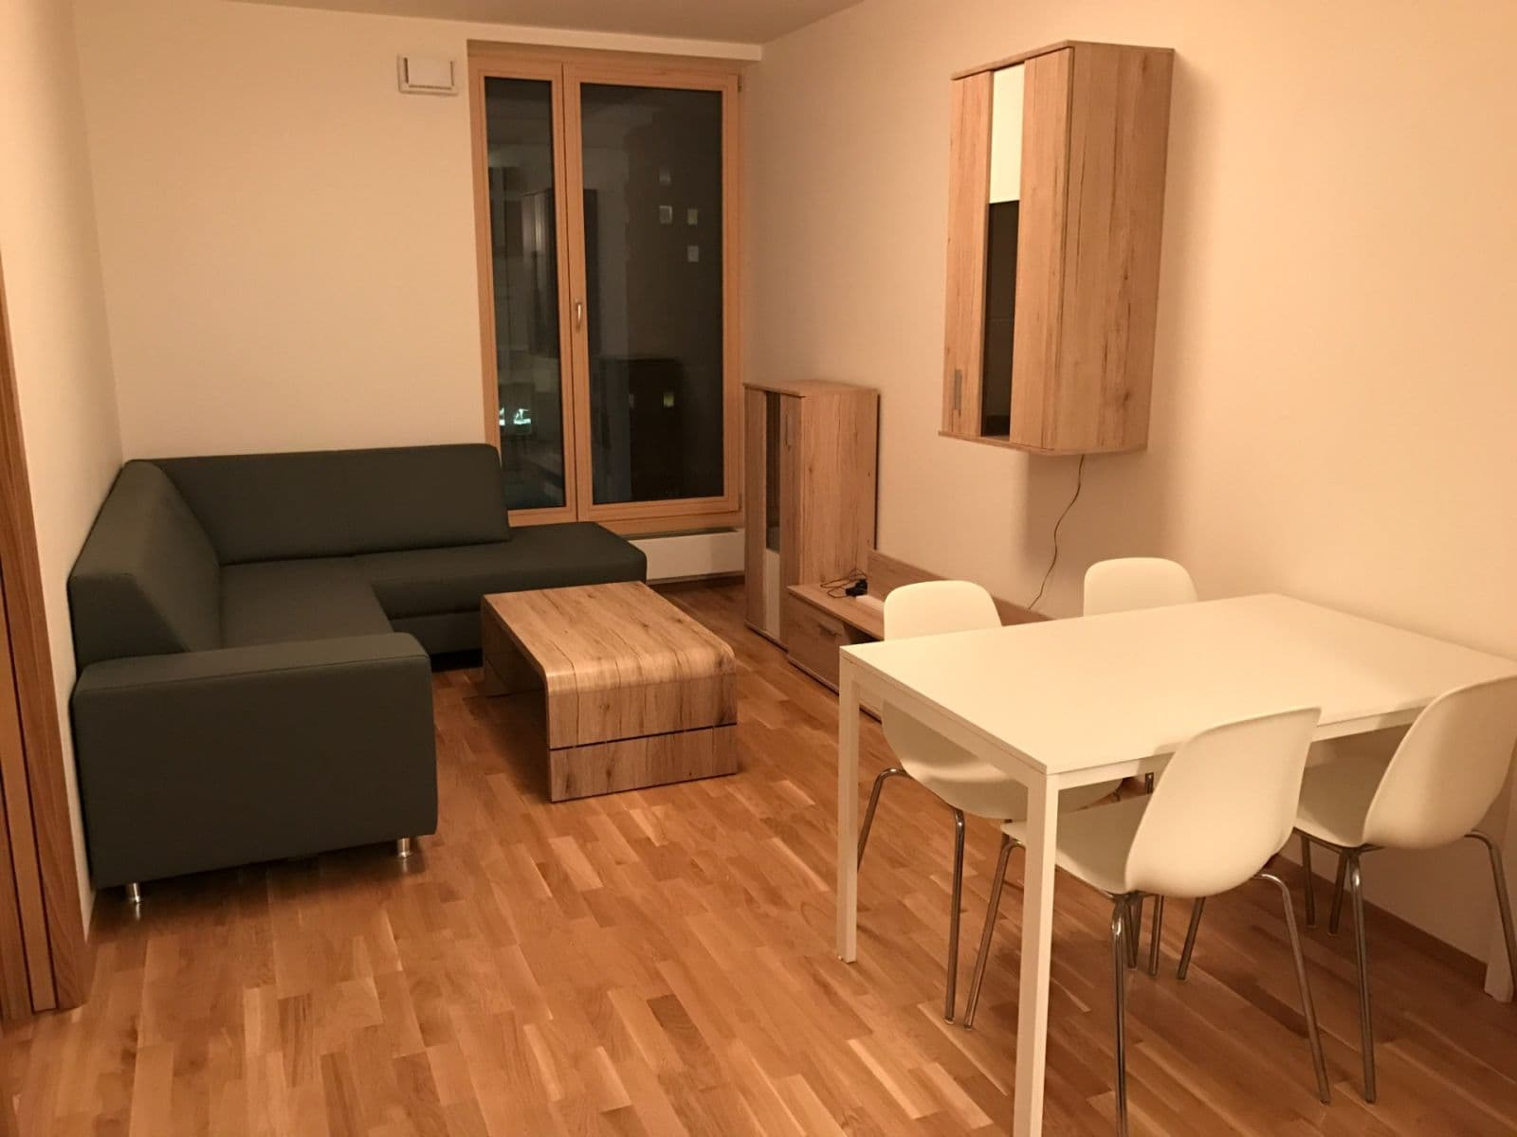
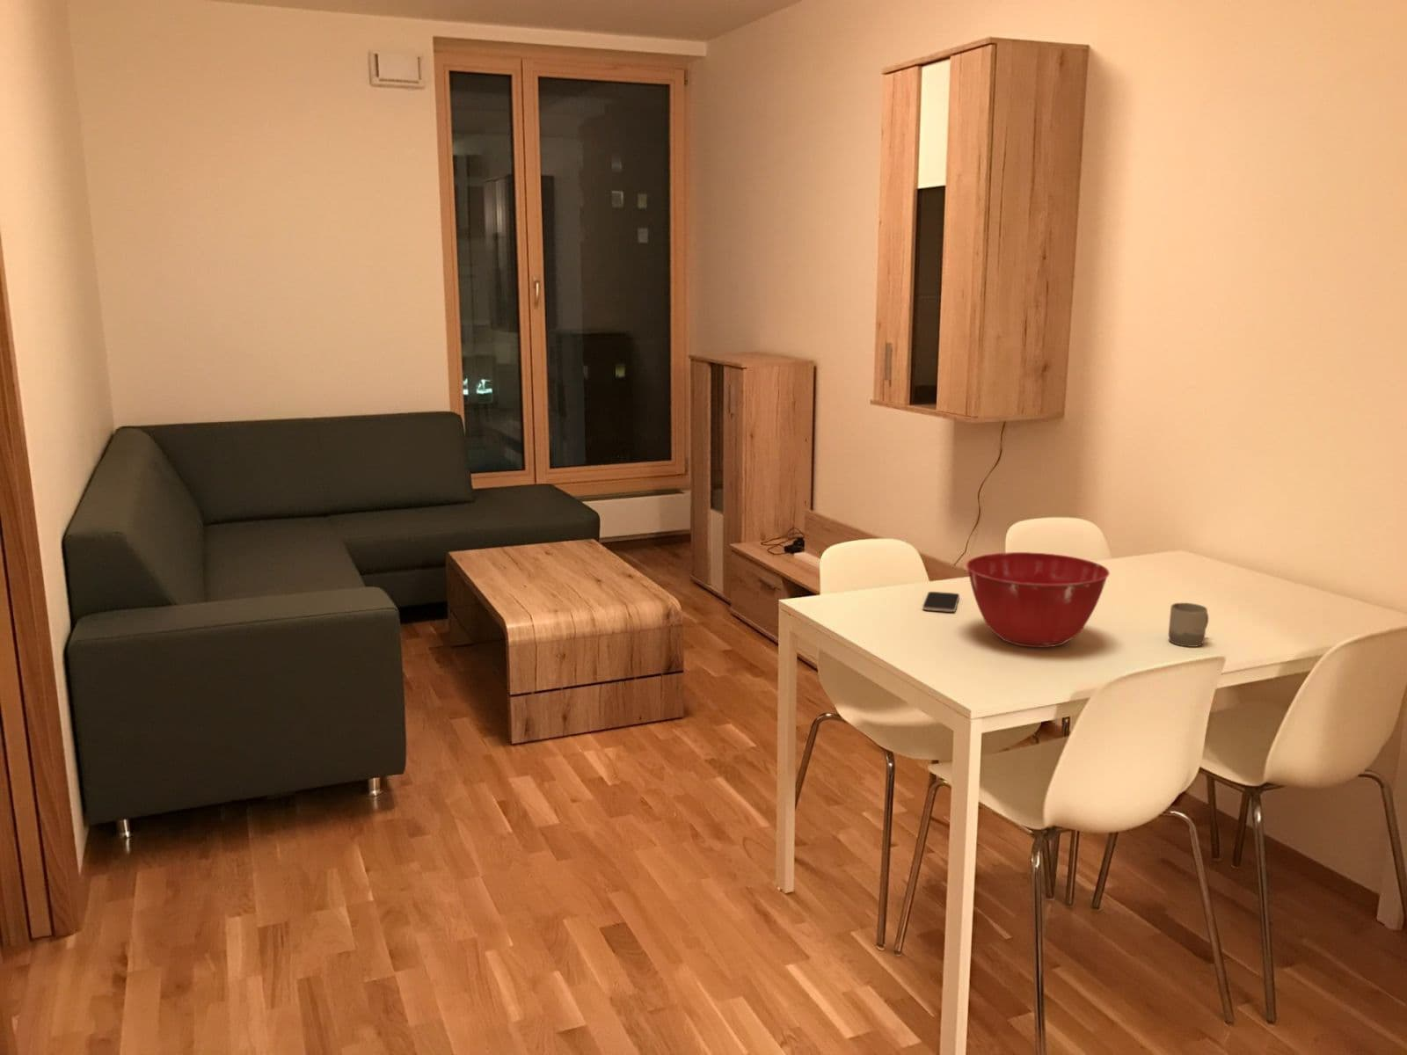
+ smartphone [922,591,961,613]
+ cup [1168,602,1209,648]
+ mixing bowl [965,551,1111,648]
